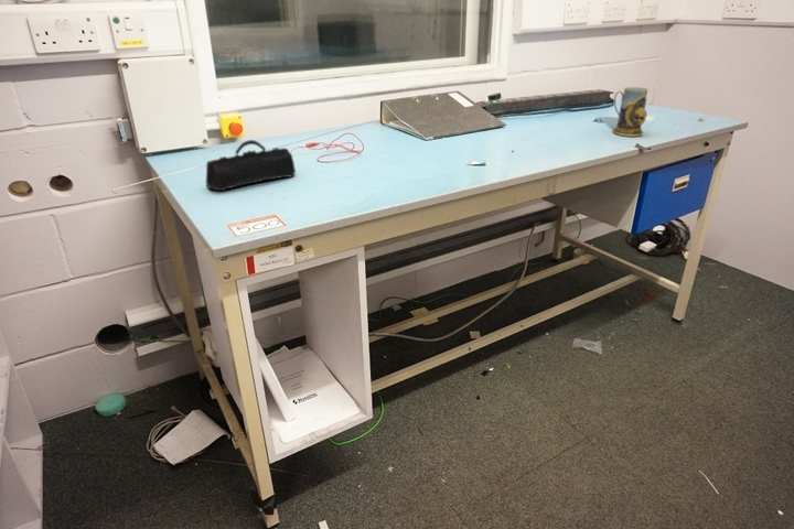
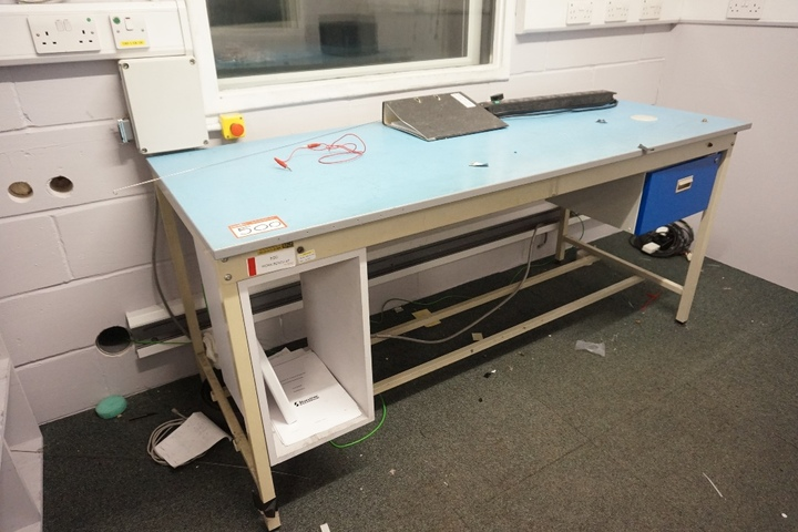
- mug [612,86,648,138]
- pencil case [205,139,297,192]
